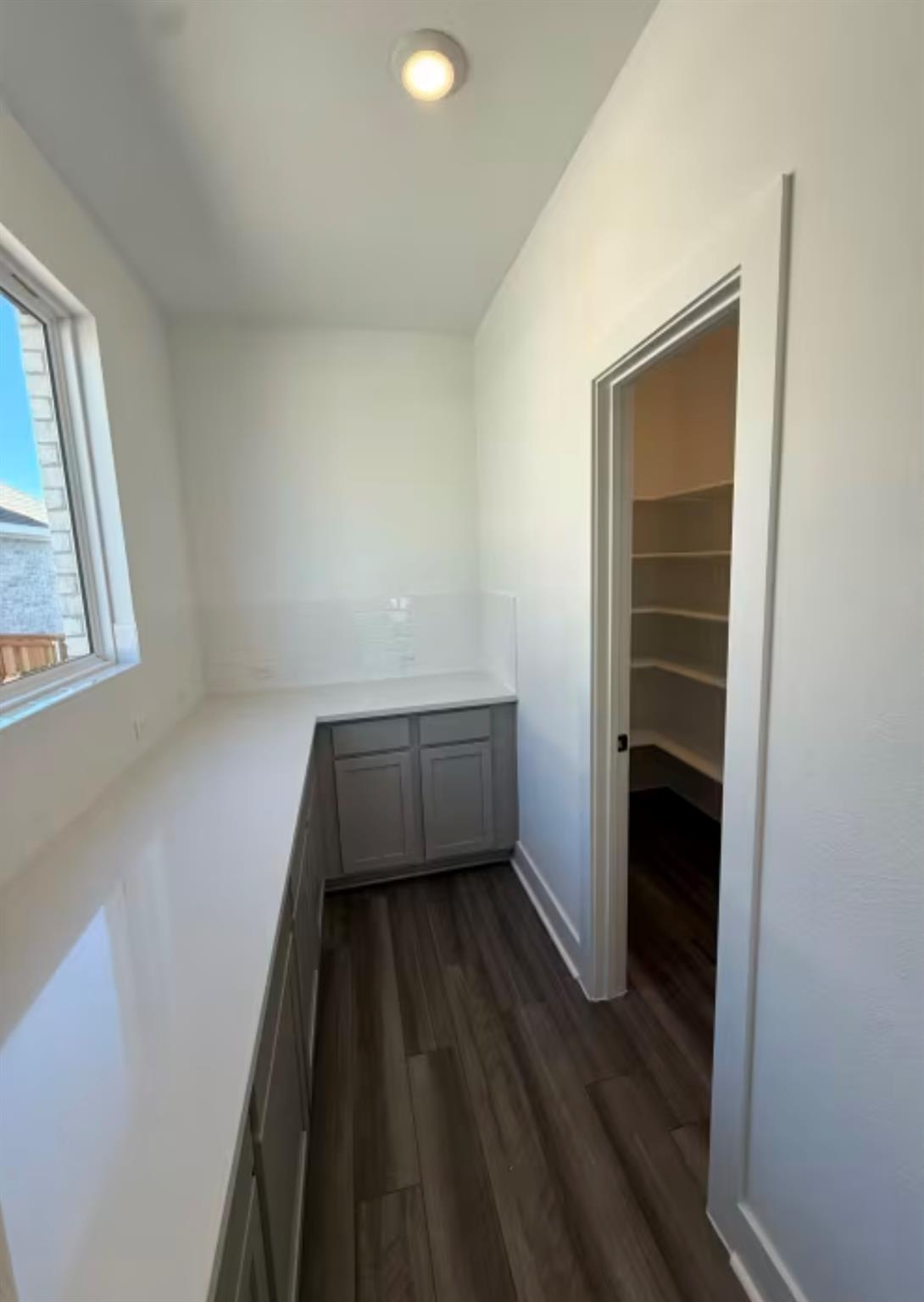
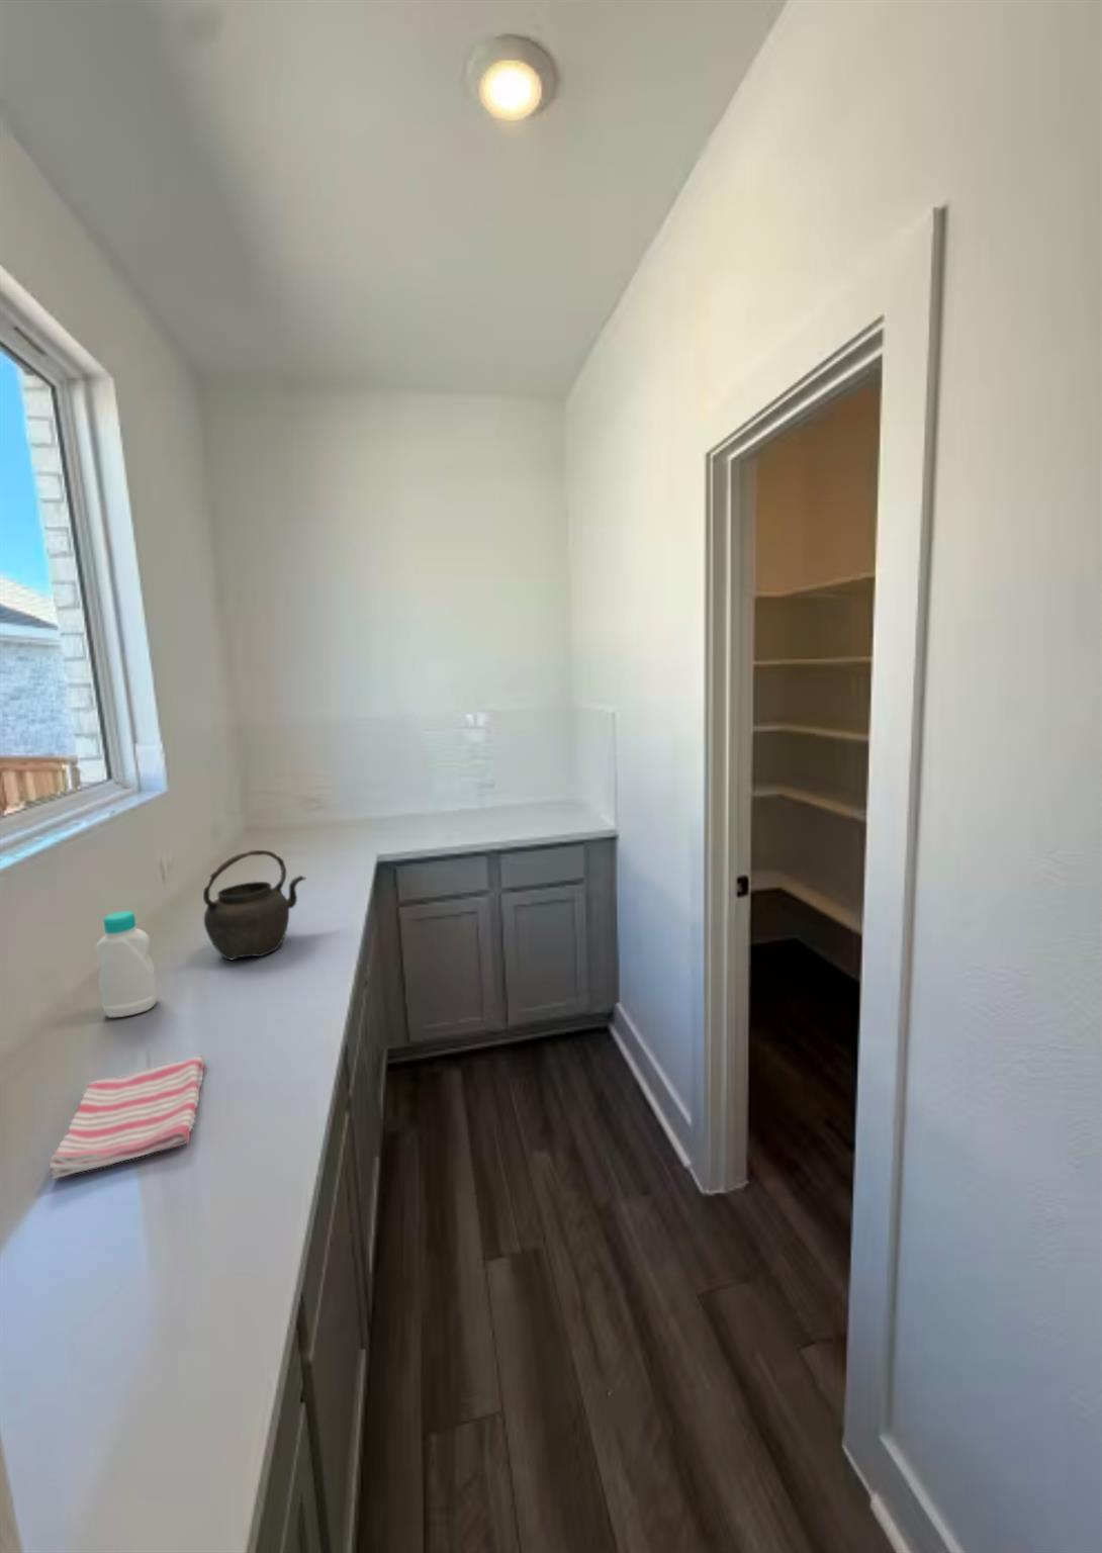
+ bottle [94,910,159,1019]
+ kettle [203,849,308,961]
+ dish towel [49,1054,206,1180]
